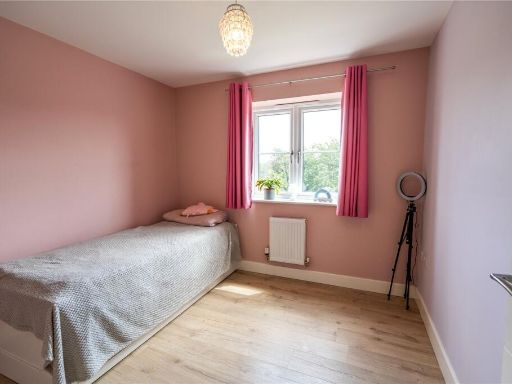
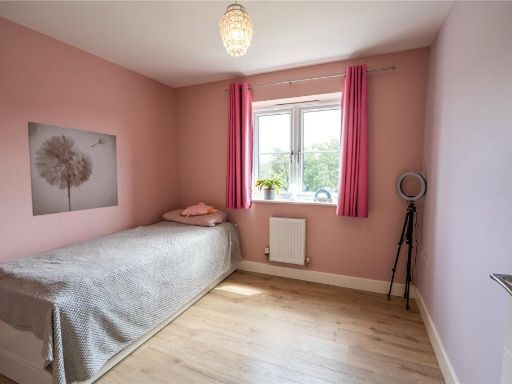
+ wall art [27,121,119,217]
